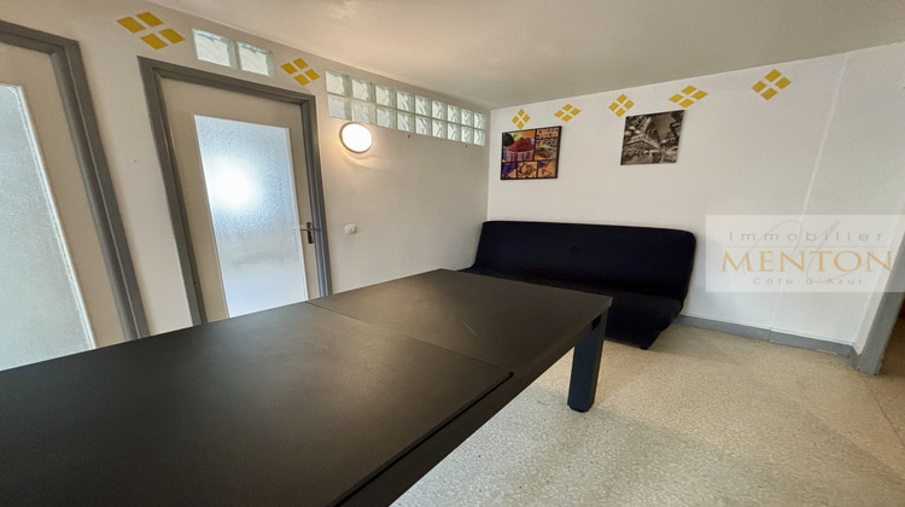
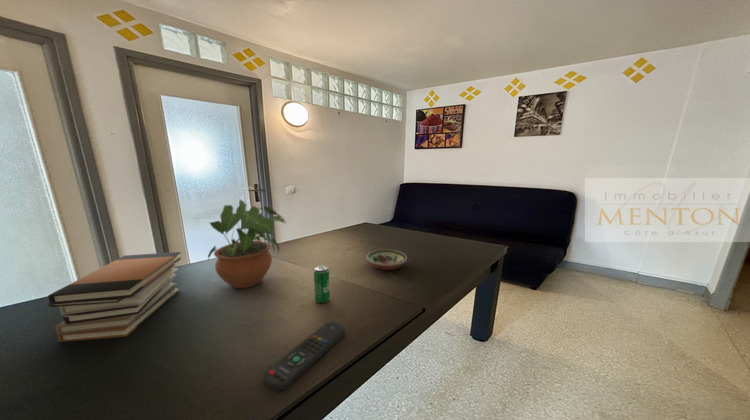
+ remote control [263,321,346,392]
+ decorative bowl [365,248,408,271]
+ beverage can [313,264,331,304]
+ book stack [47,251,182,343]
+ potted plant [207,198,287,289]
